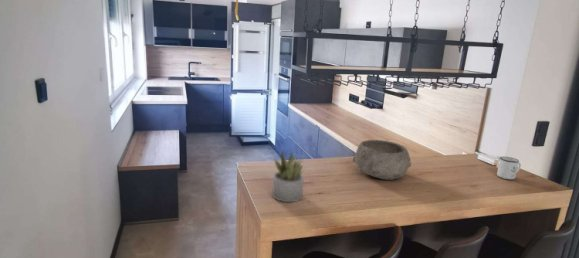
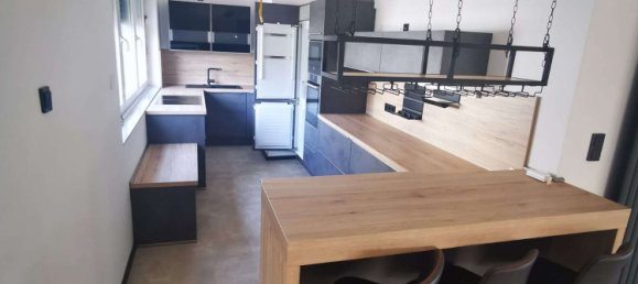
- bowl [352,139,412,181]
- mug [496,156,522,181]
- succulent plant [271,148,307,203]
